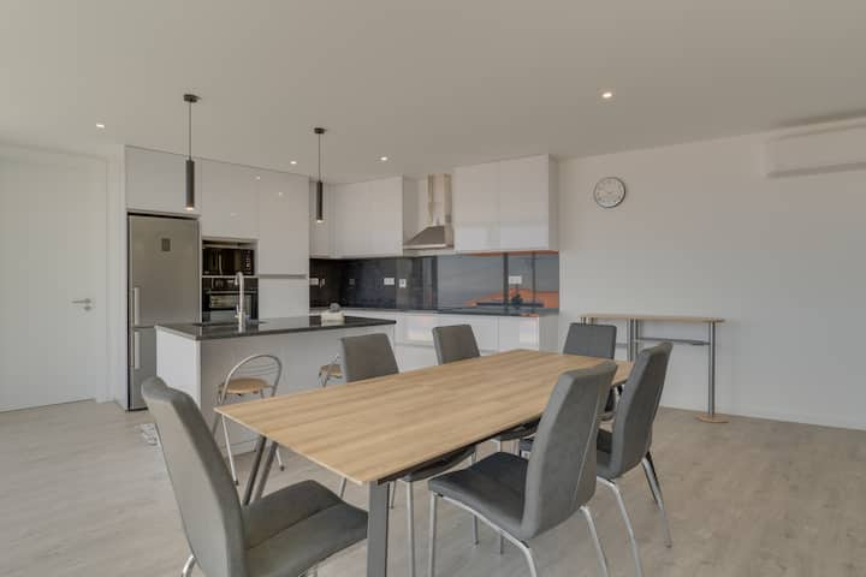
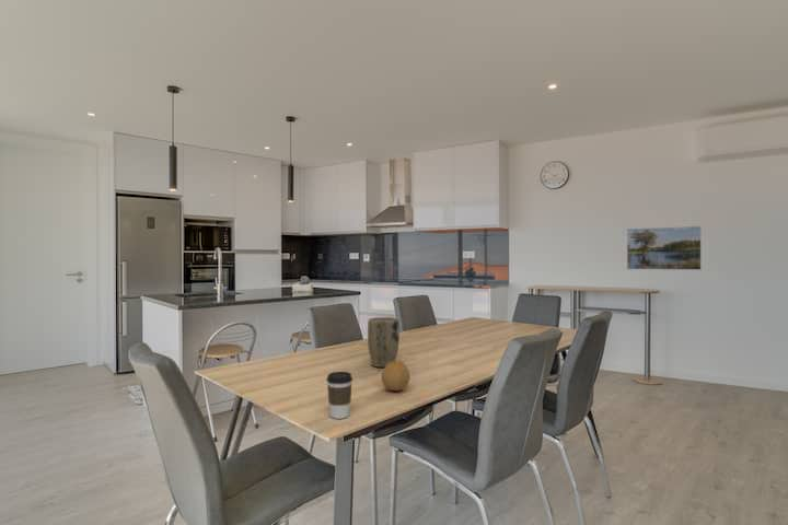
+ plant pot [367,316,401,369]
+ fruit [381,361,412,392]
+ coffee cup [326,371,354,420]
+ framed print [626,225,703,271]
